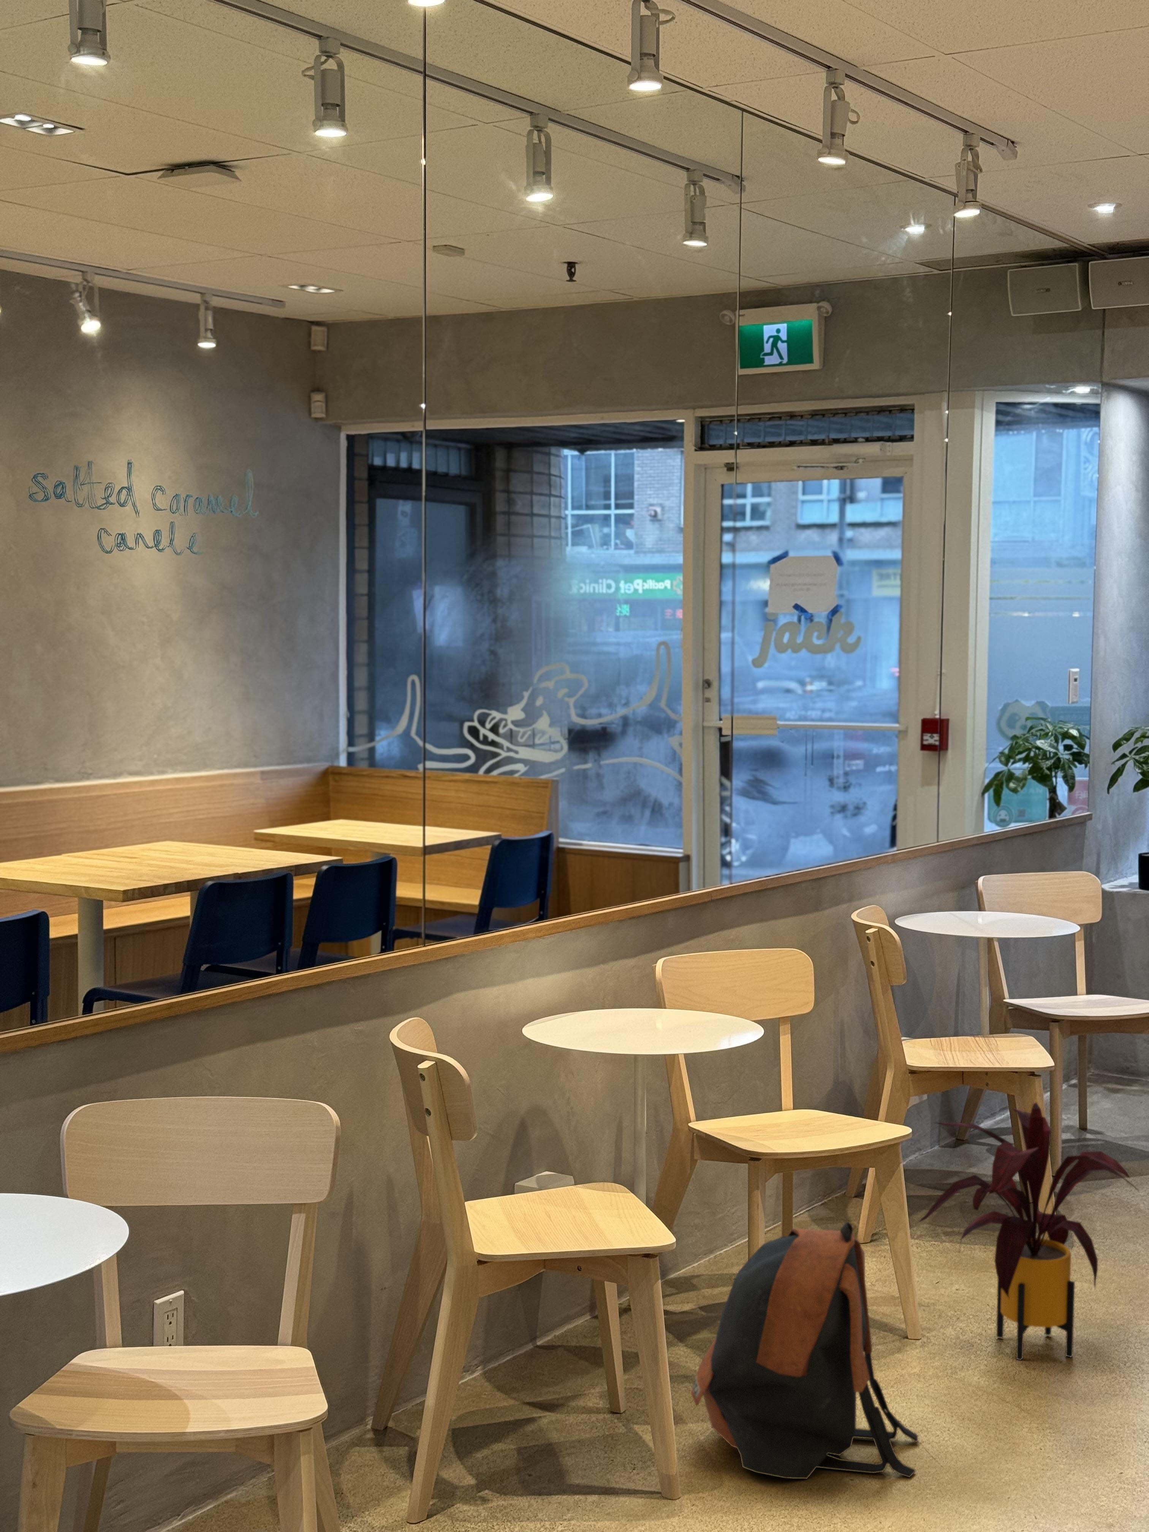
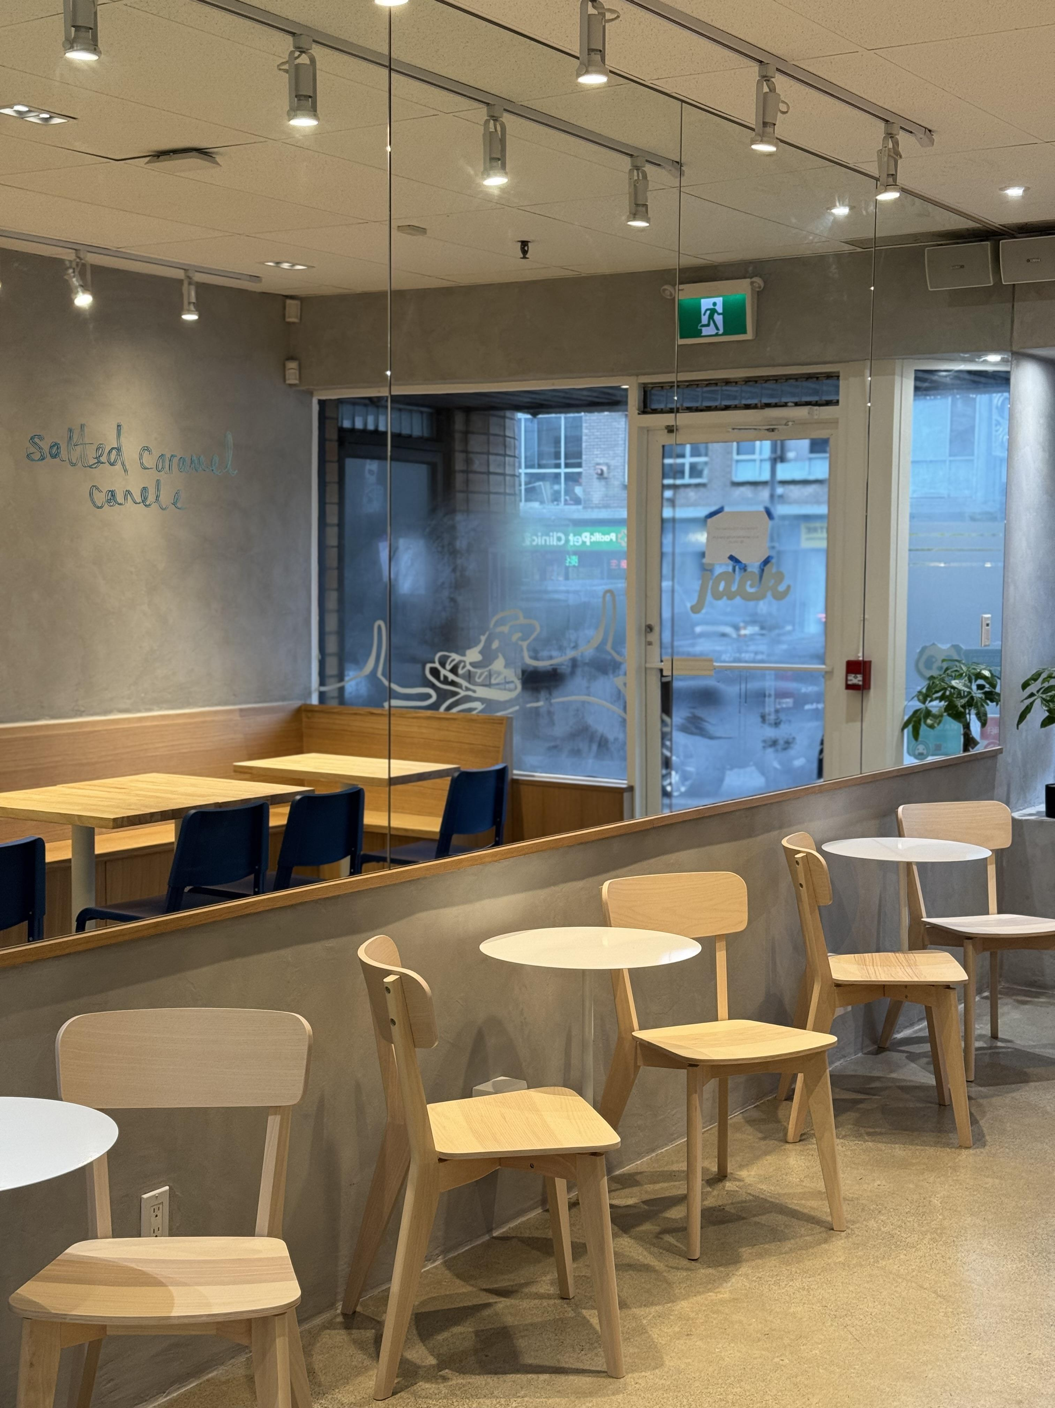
- house plant [917,1103,1141,1361]
- backpack [690,1222,918,1480]
